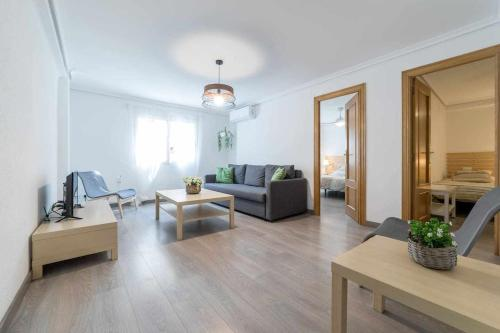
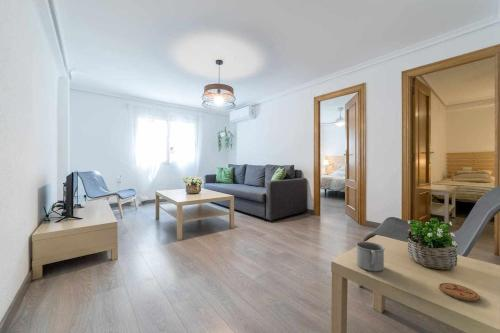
+ coaster [438,282,481,302]
+ mug [355,241,386,272]
